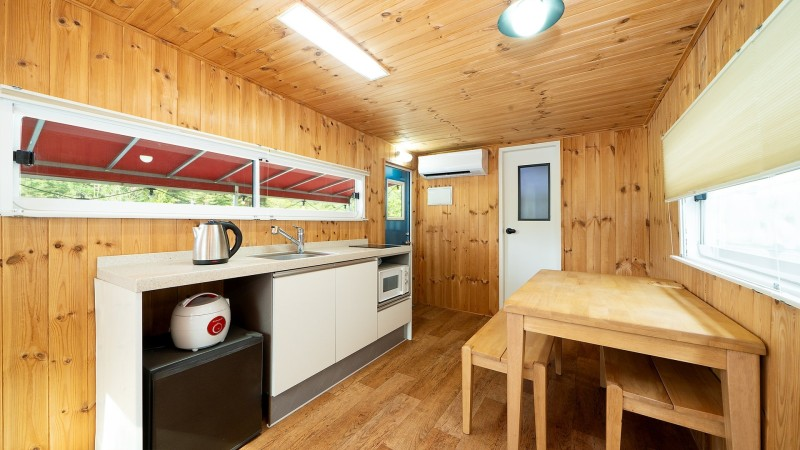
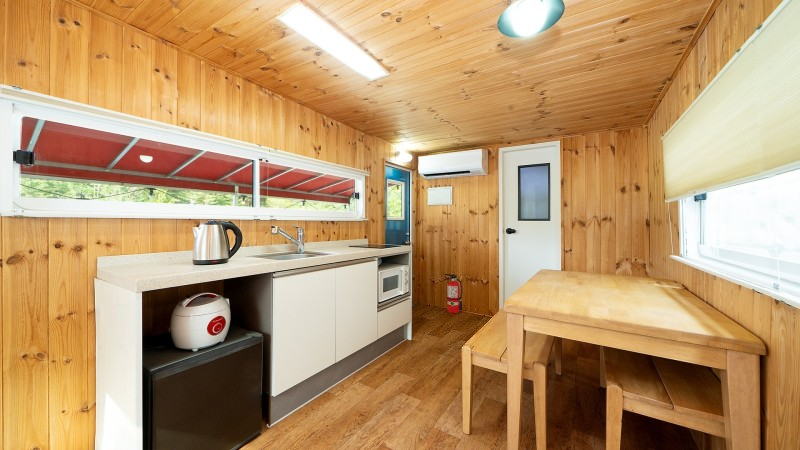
+ fire extinguisher [443,273,463,314]
